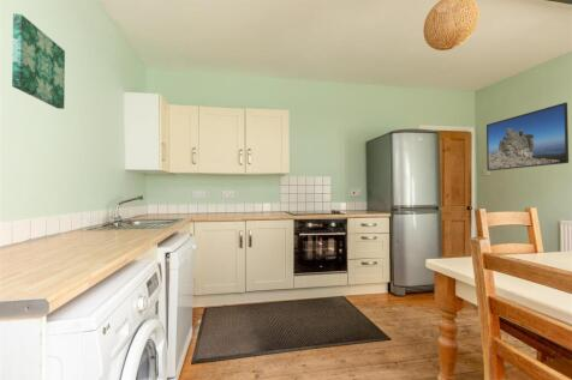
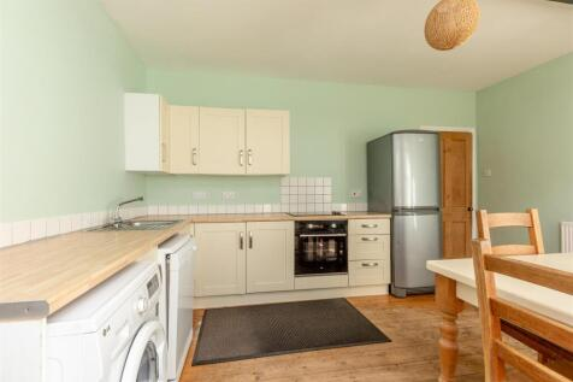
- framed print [485,102,570,171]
- wall art [11,12,66,110]
